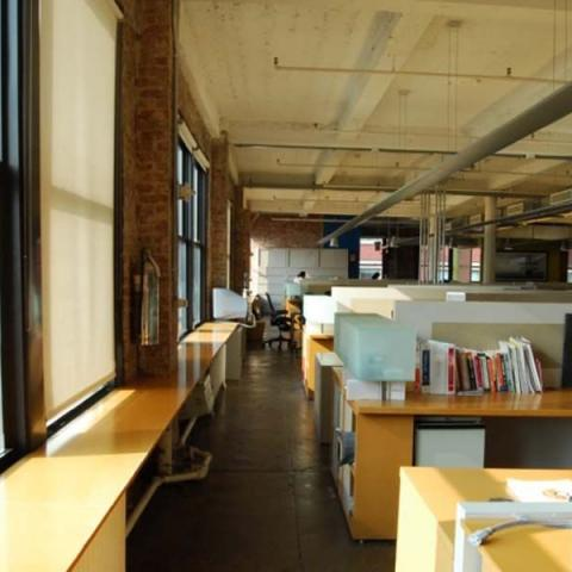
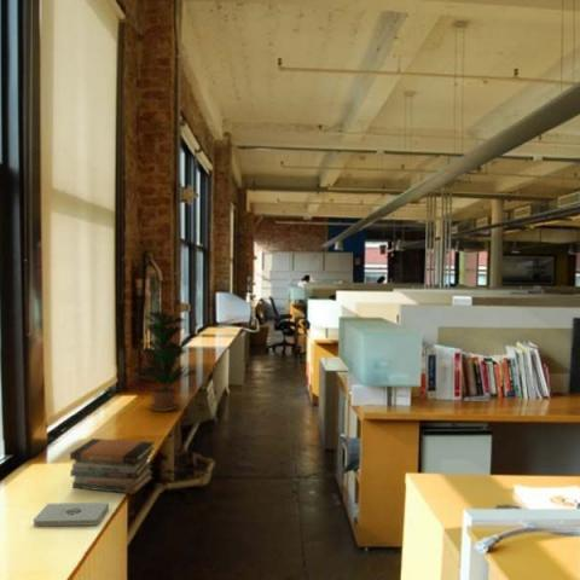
+ book stack [69,437,156,495]
+ notepad [33,501,110,527]
+ potted plant [132,309,198,413]
